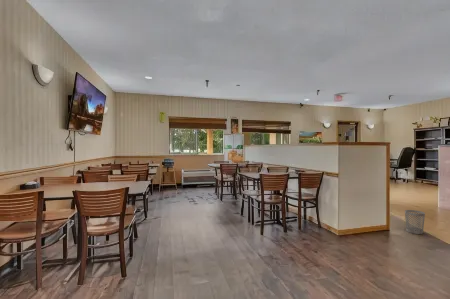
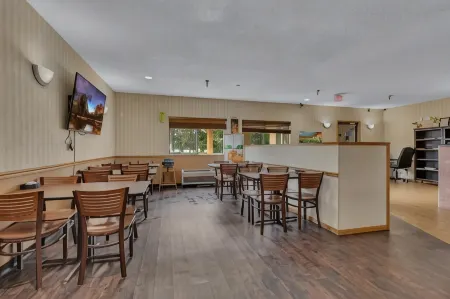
- wastebasket [404,209,426,235]
